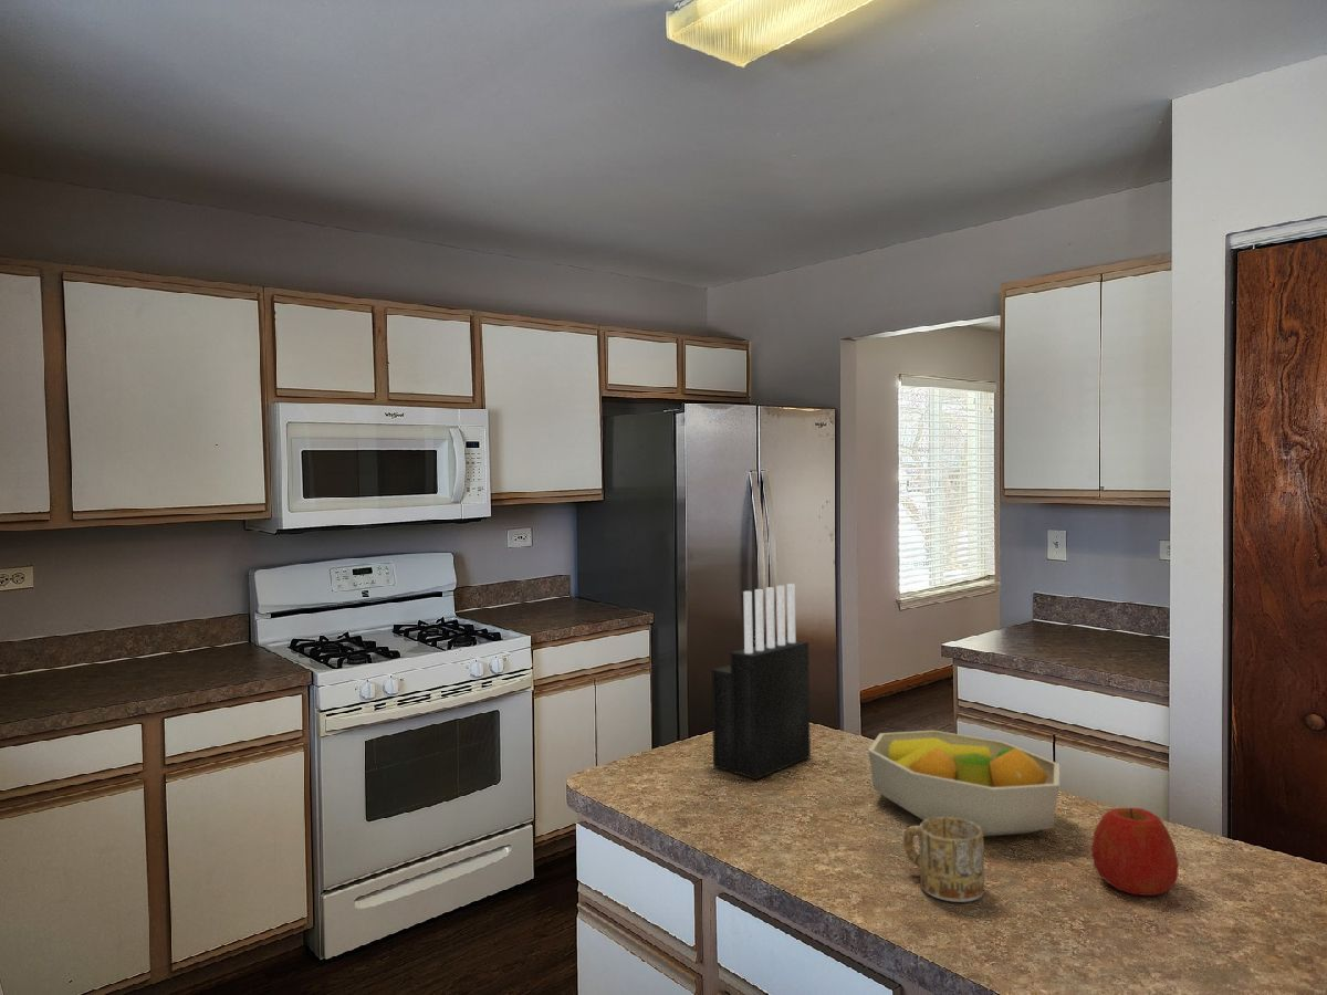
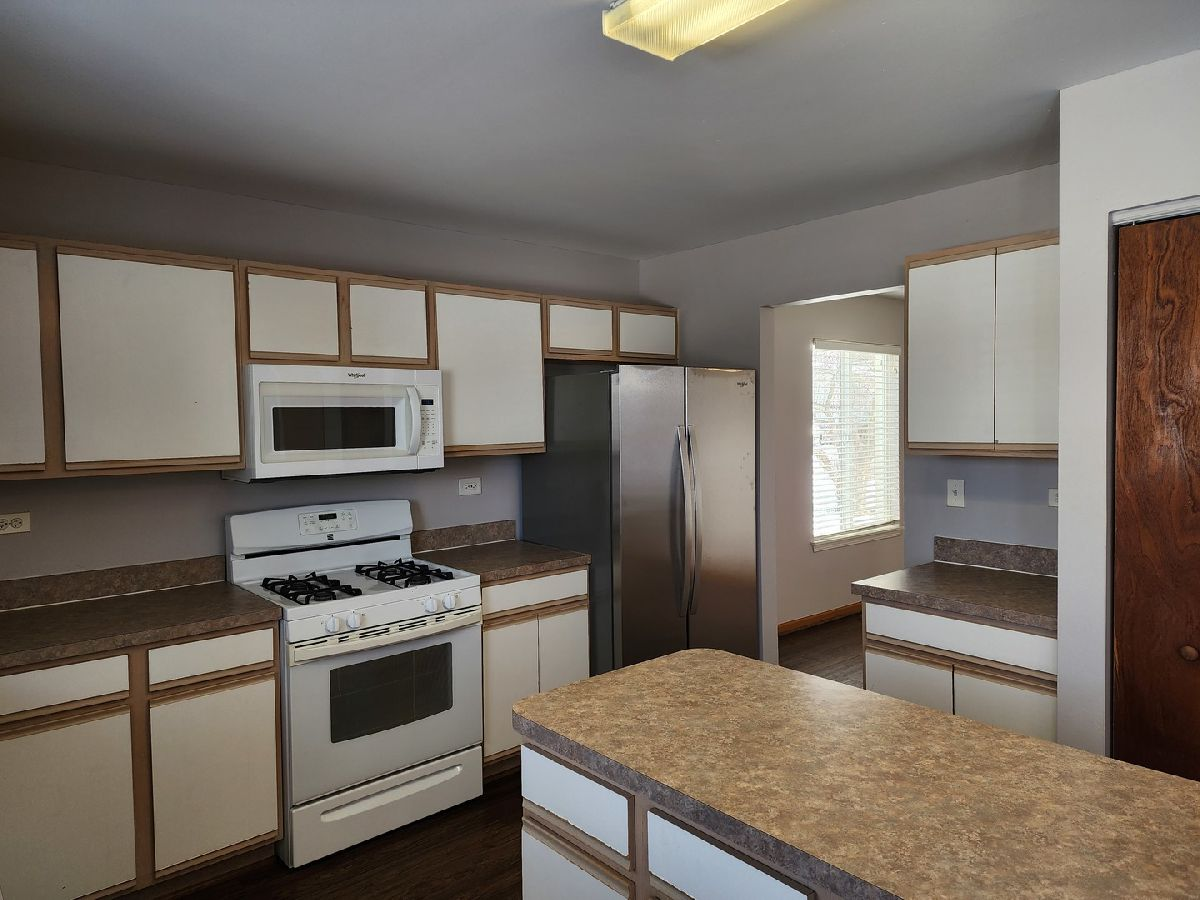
- apple [1090,807,1180,897]
- fruit bowl [867,730,1060,838]
- knife block [711,583,812,781]
- mug [902,817,985,903]
